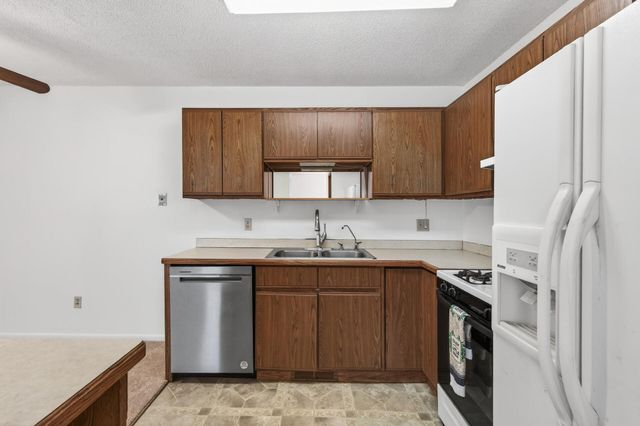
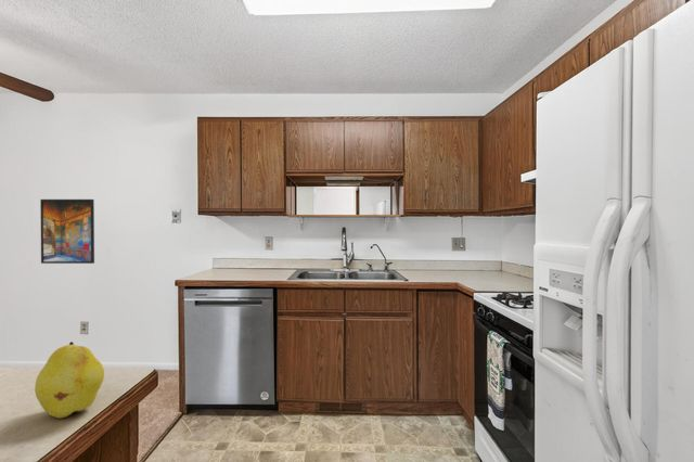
+ fruit [34,341,105,420]
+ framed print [39,198,95,265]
